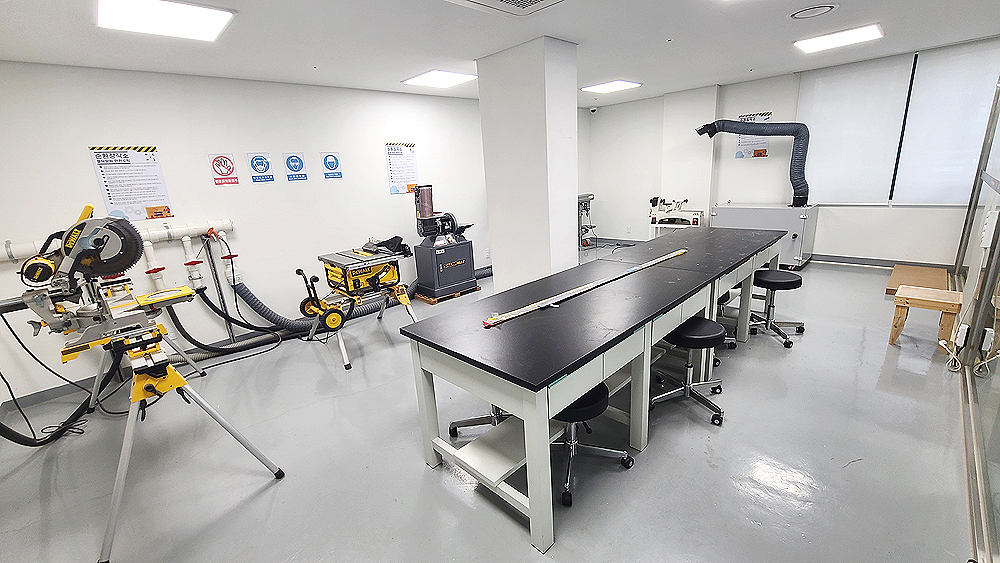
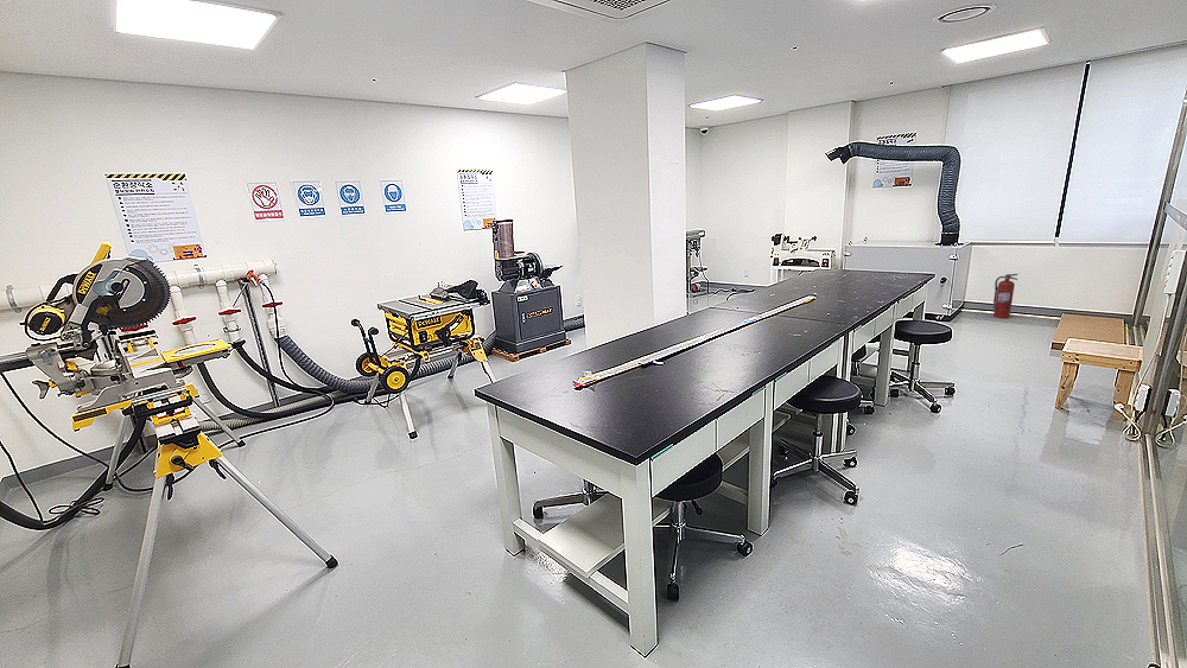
+ fire extinguisher [991,273,1018,319]
